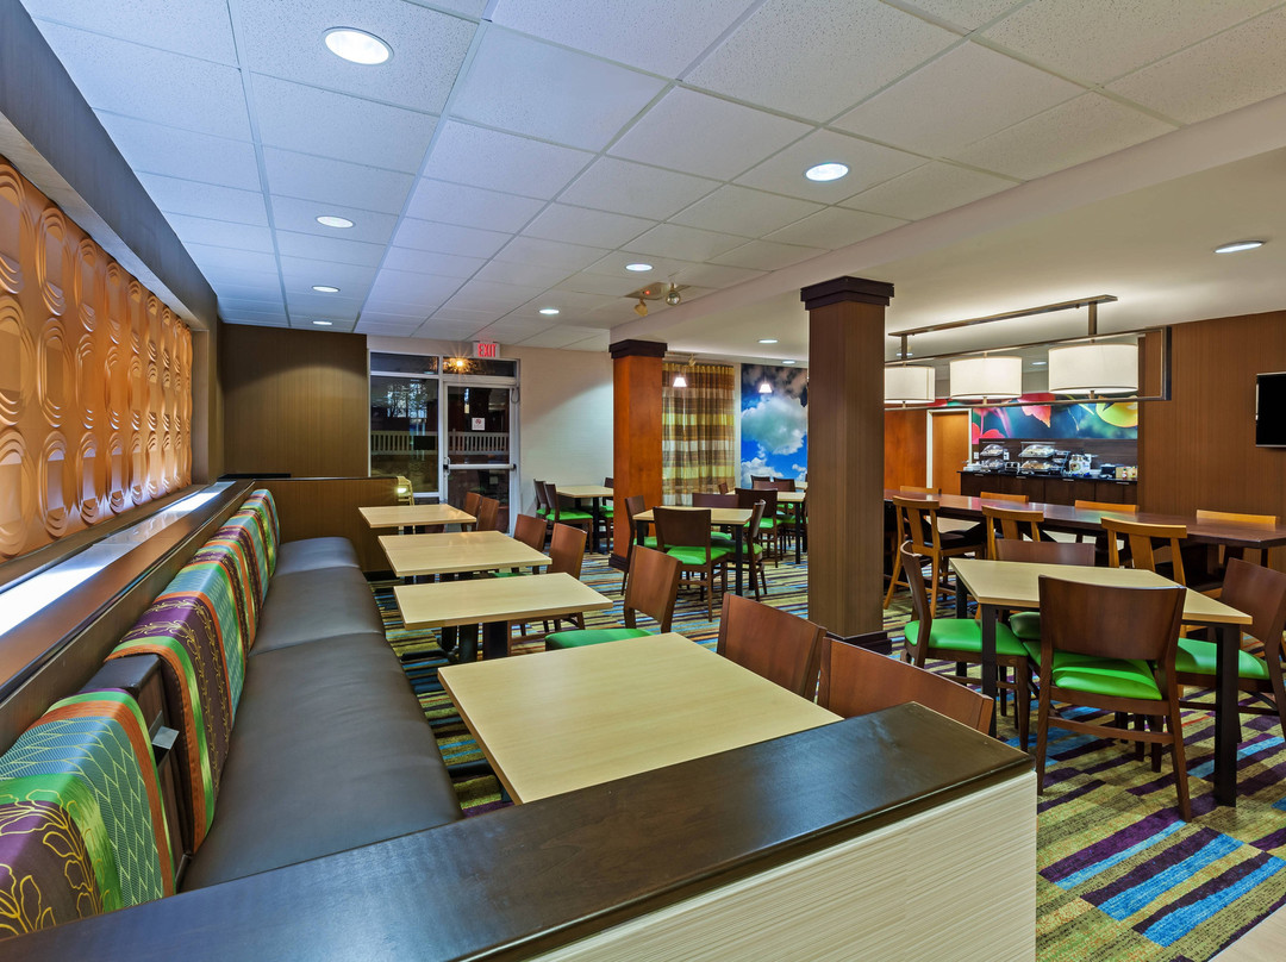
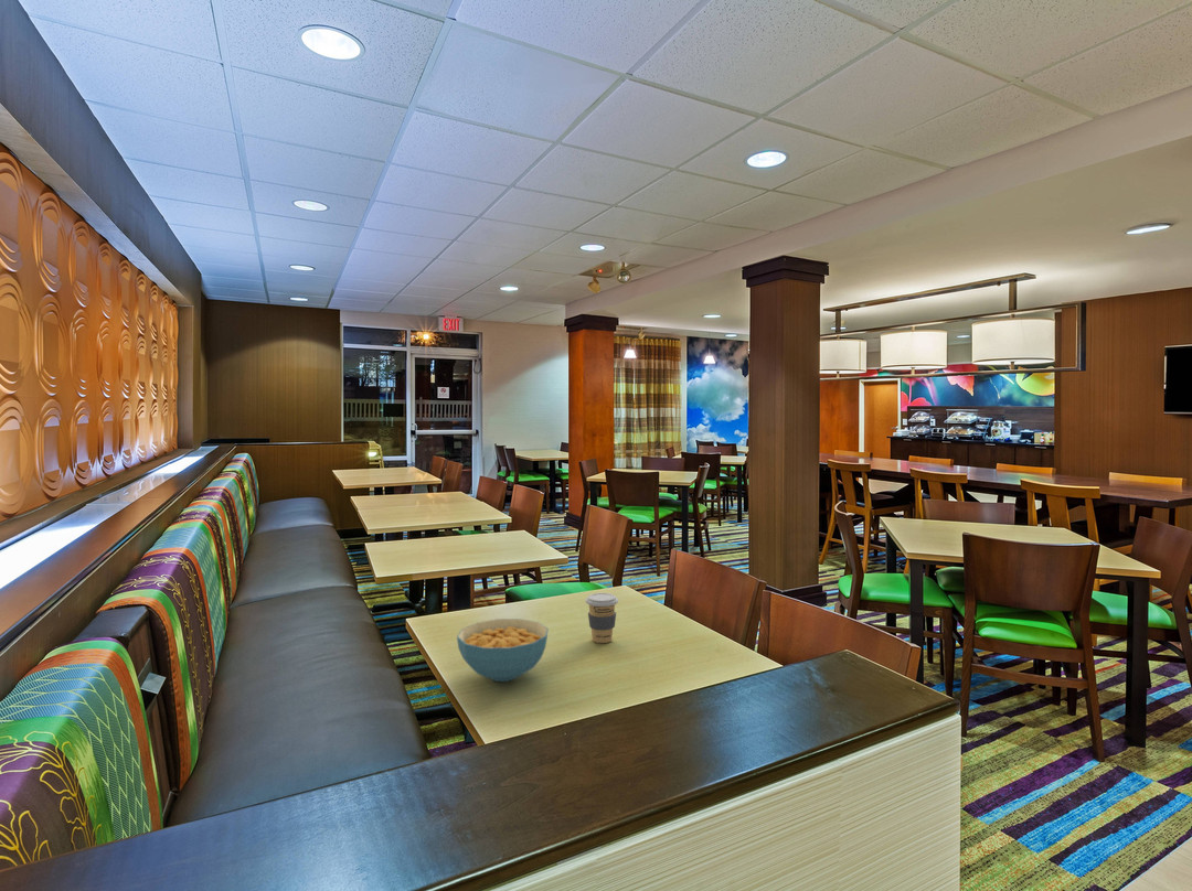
+ coffee cup [585,592,619,644]
+ cereal bowl [456,618,550,683]
